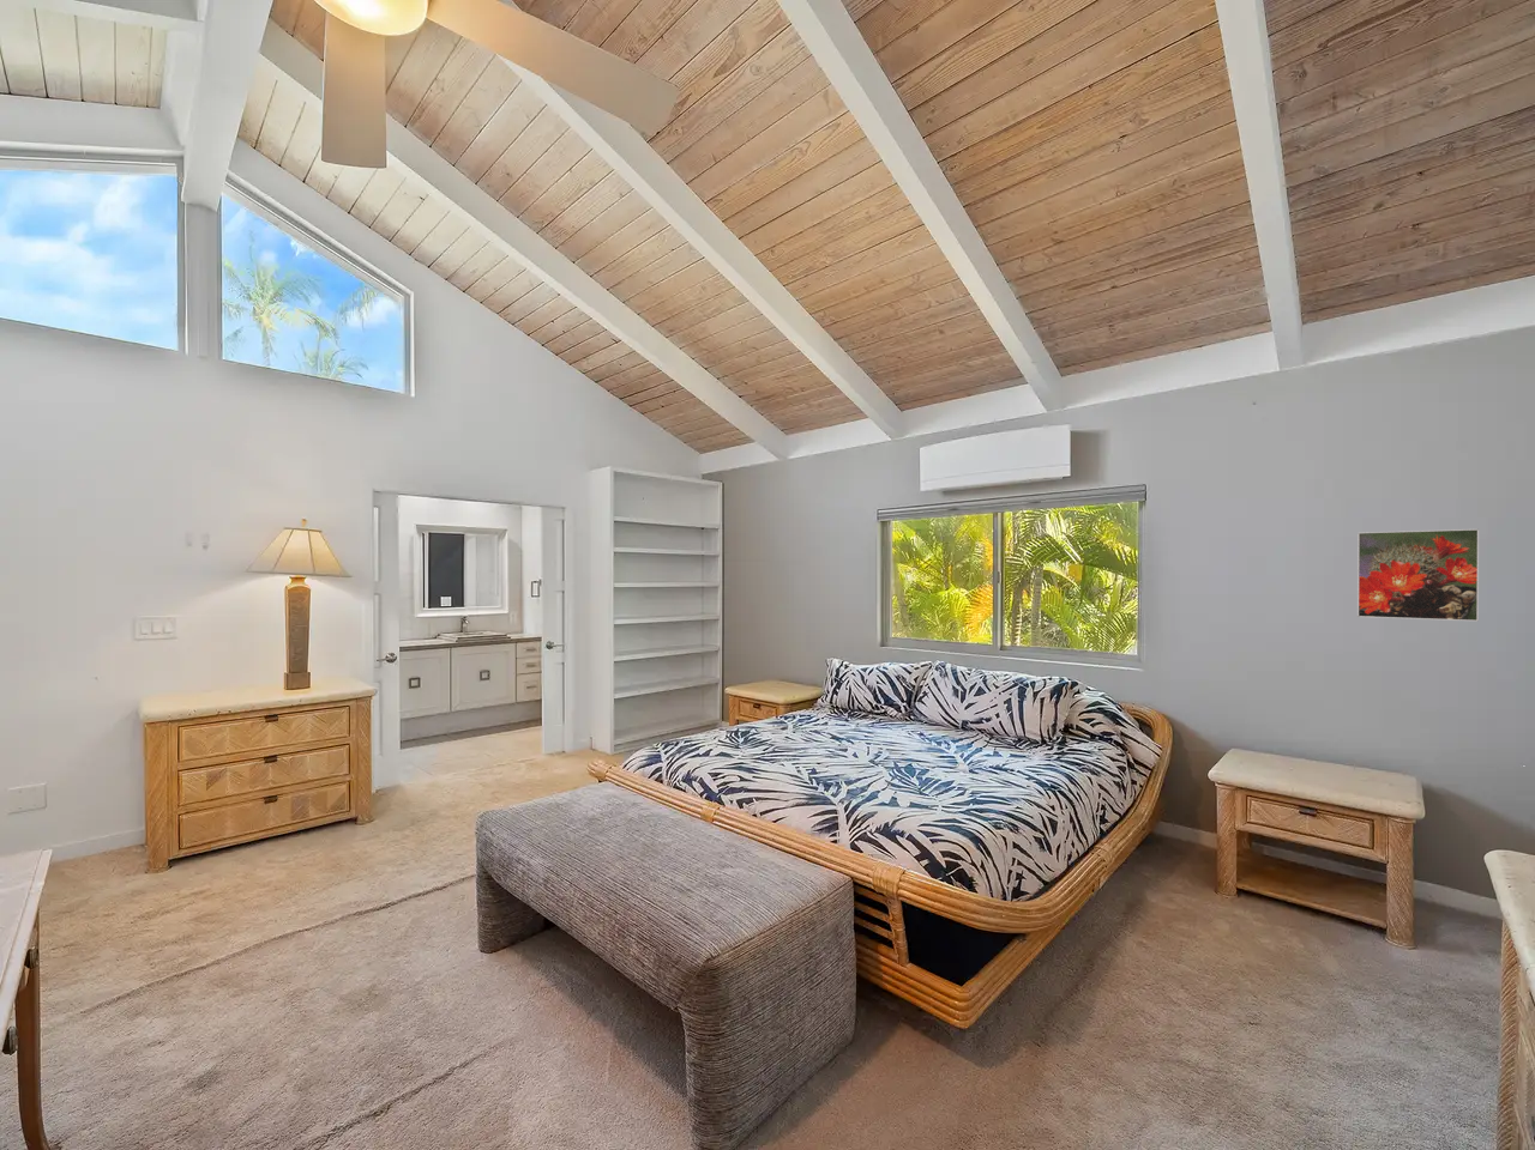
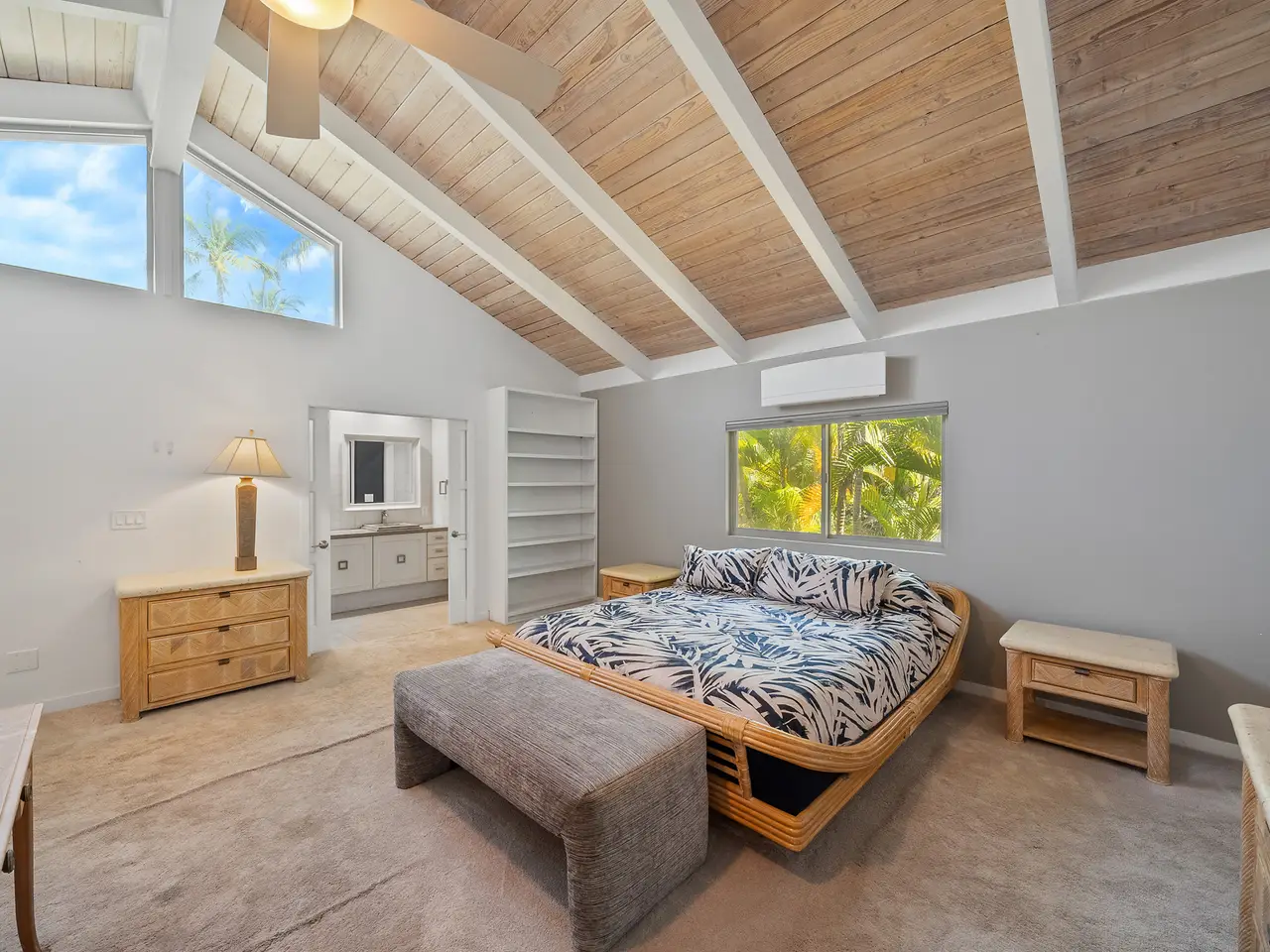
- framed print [1356,528,1479,623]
